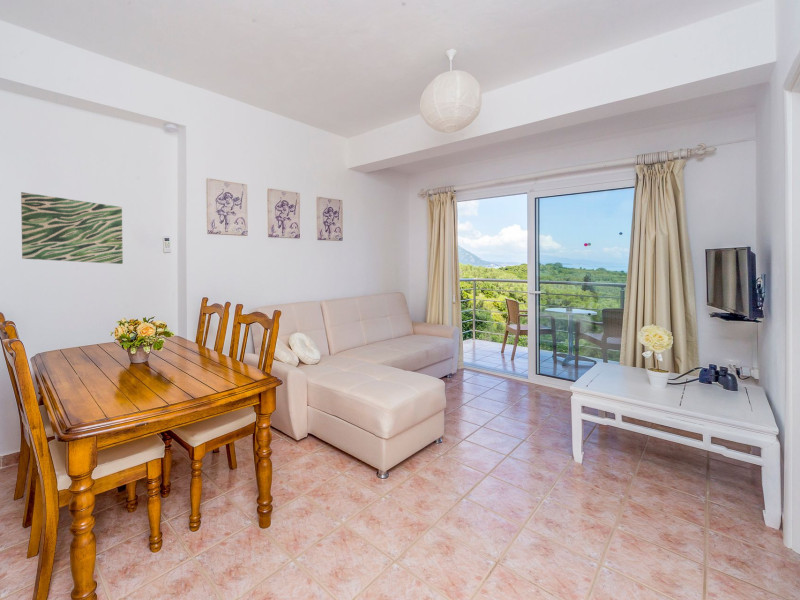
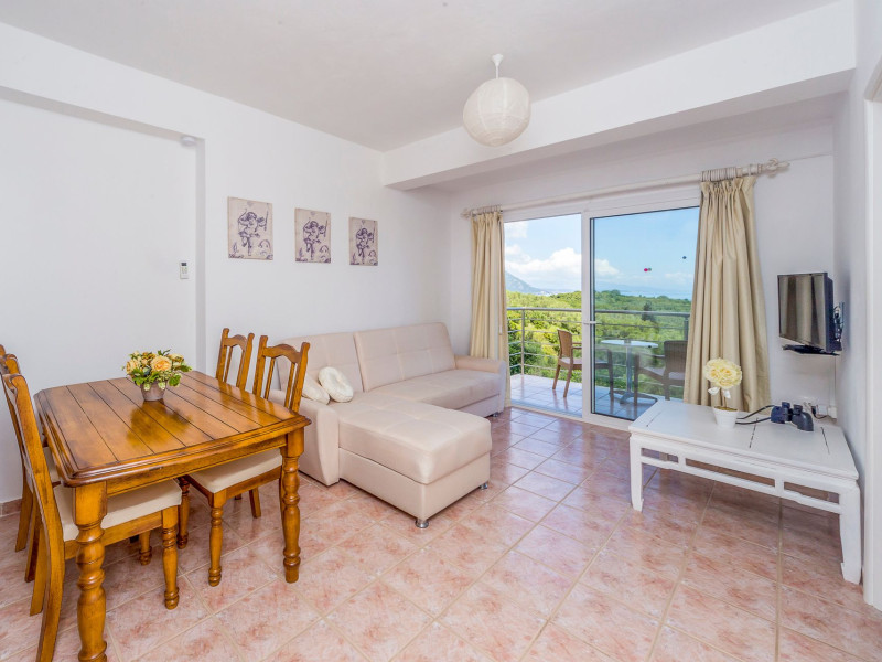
- wall art [20,191,124,265]
